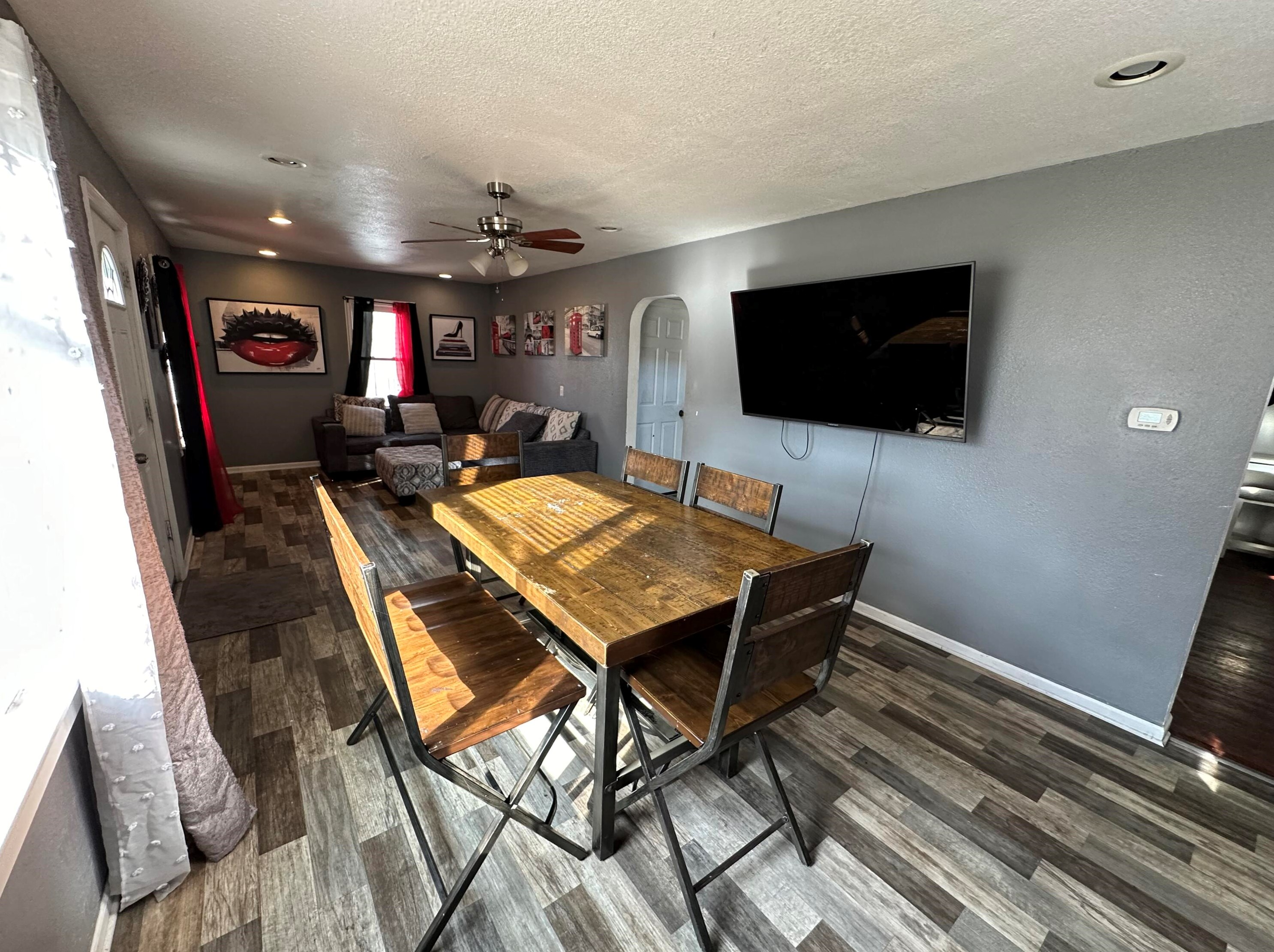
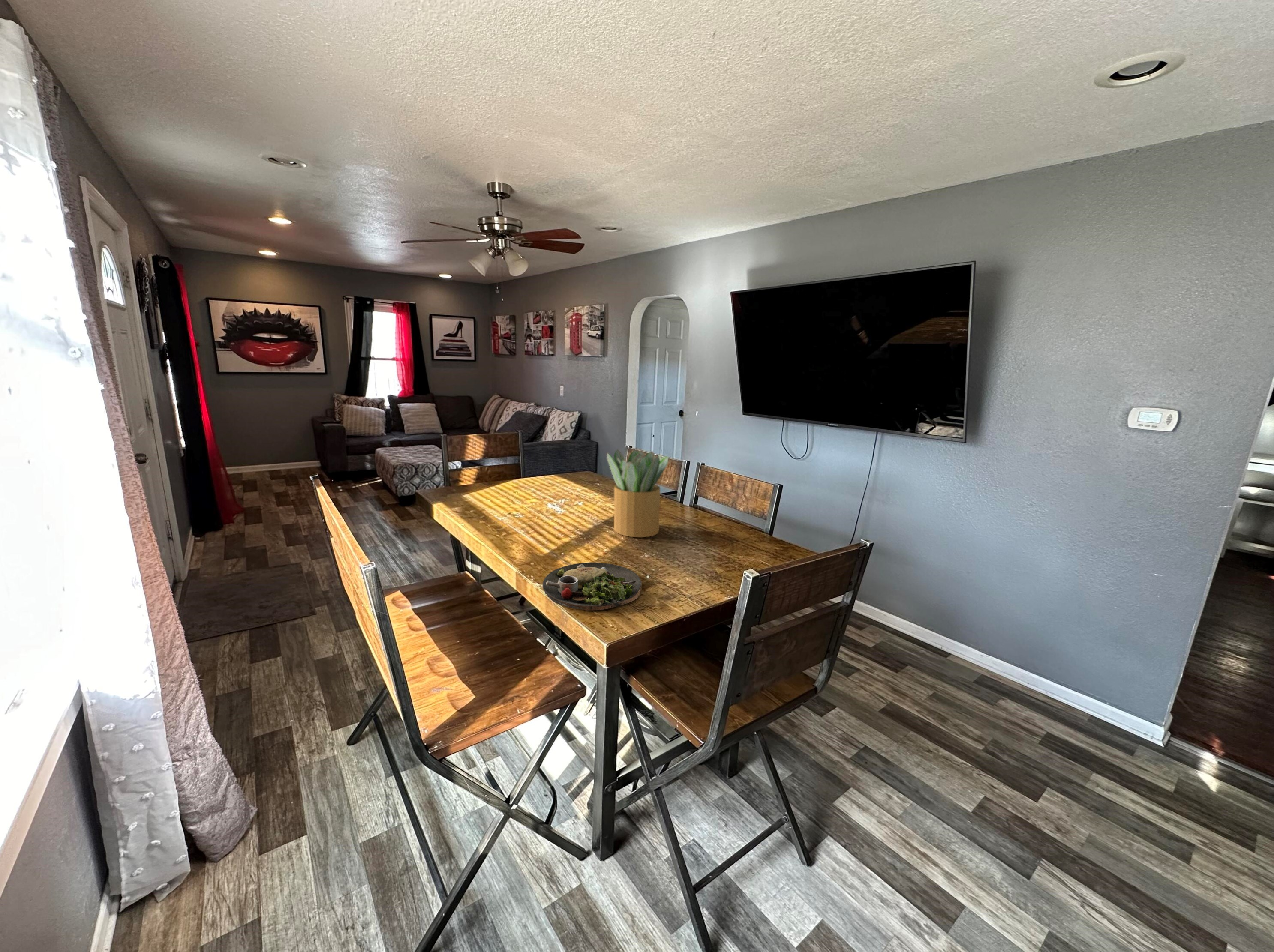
+ dinner plate [542,562,642,611]
+ potted plant [606,449,669,538]
